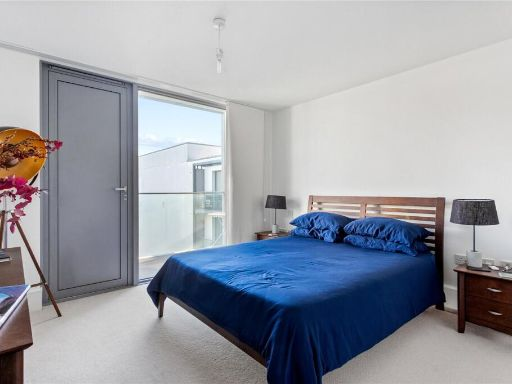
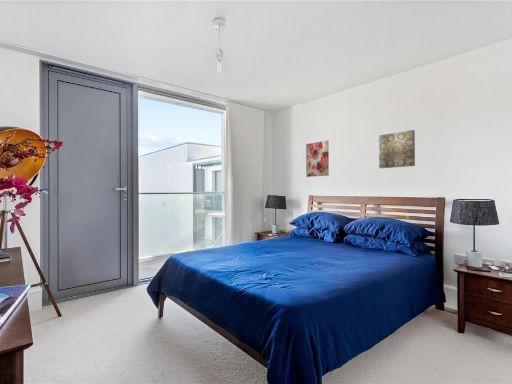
+ wall art [305,139,330,178]
+ wall art [378,129,416,169]
